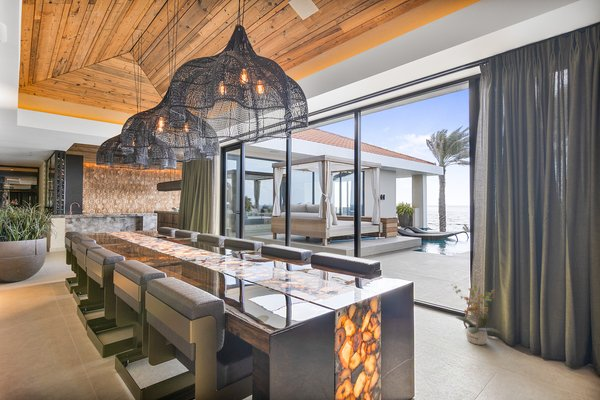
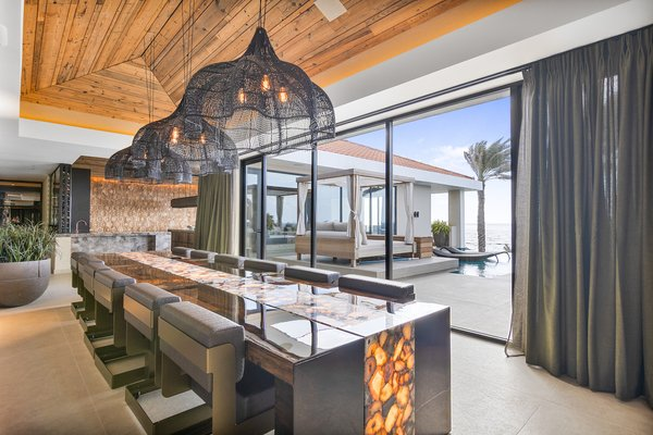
- potted plant [451,283,502,346]
